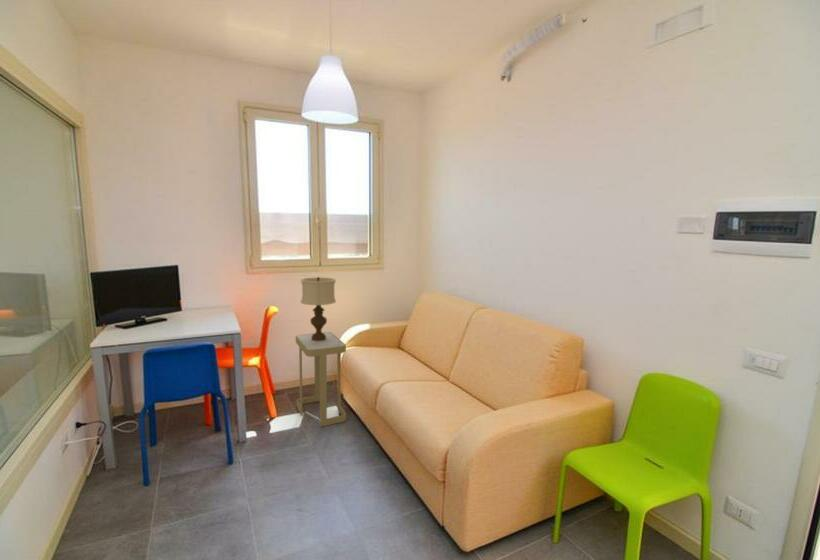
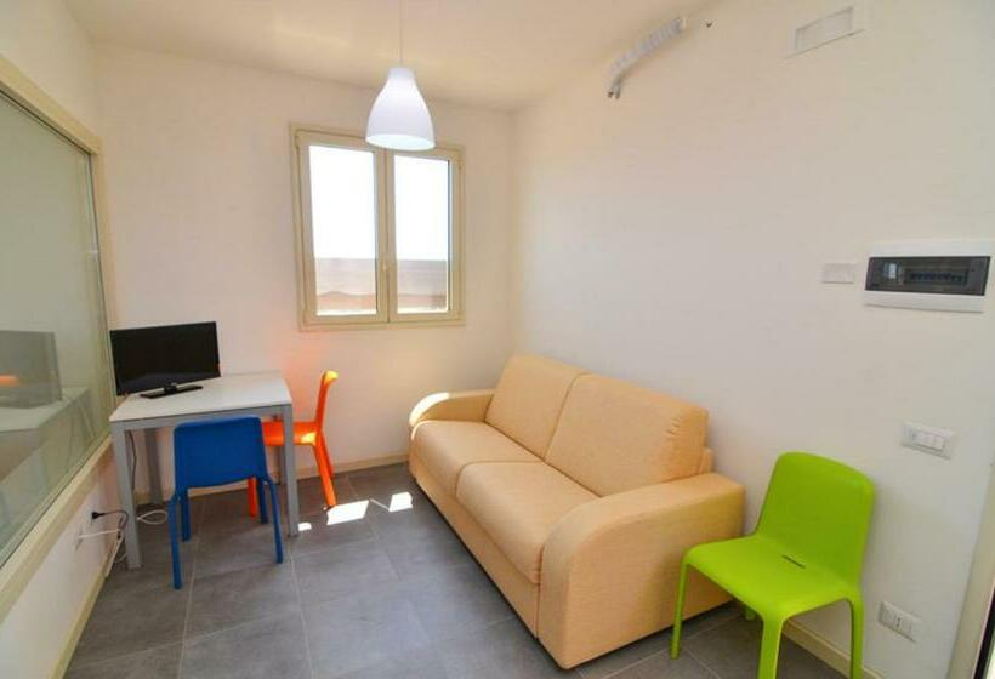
- table lamp [300,276,337,341]
- side table [295,331,347,428]
